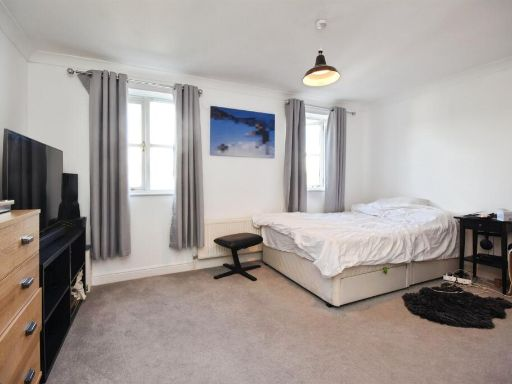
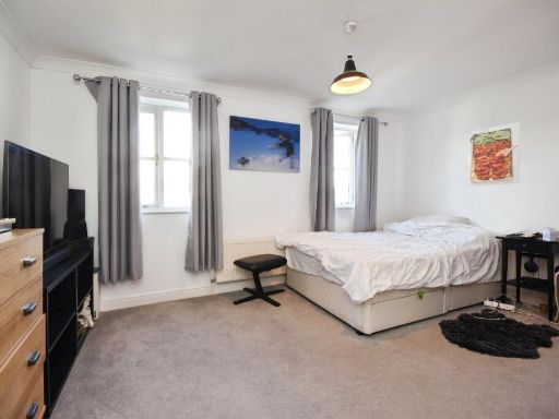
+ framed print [467,121,521,187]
